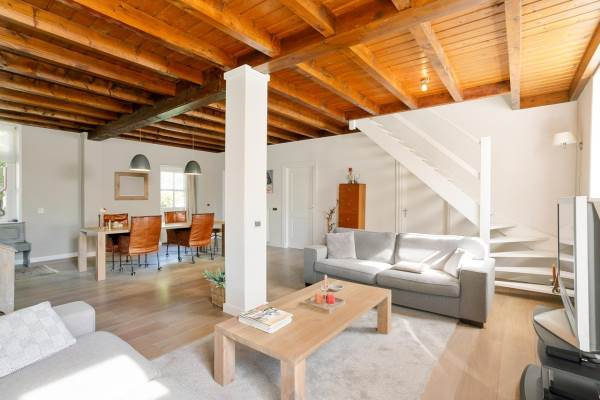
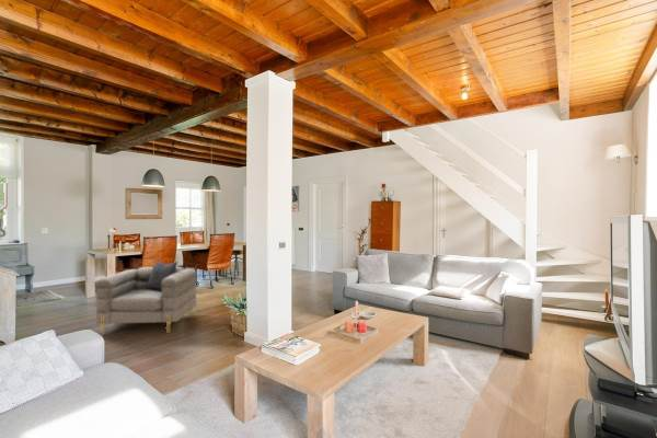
+ armchair [95,260,197,336]
